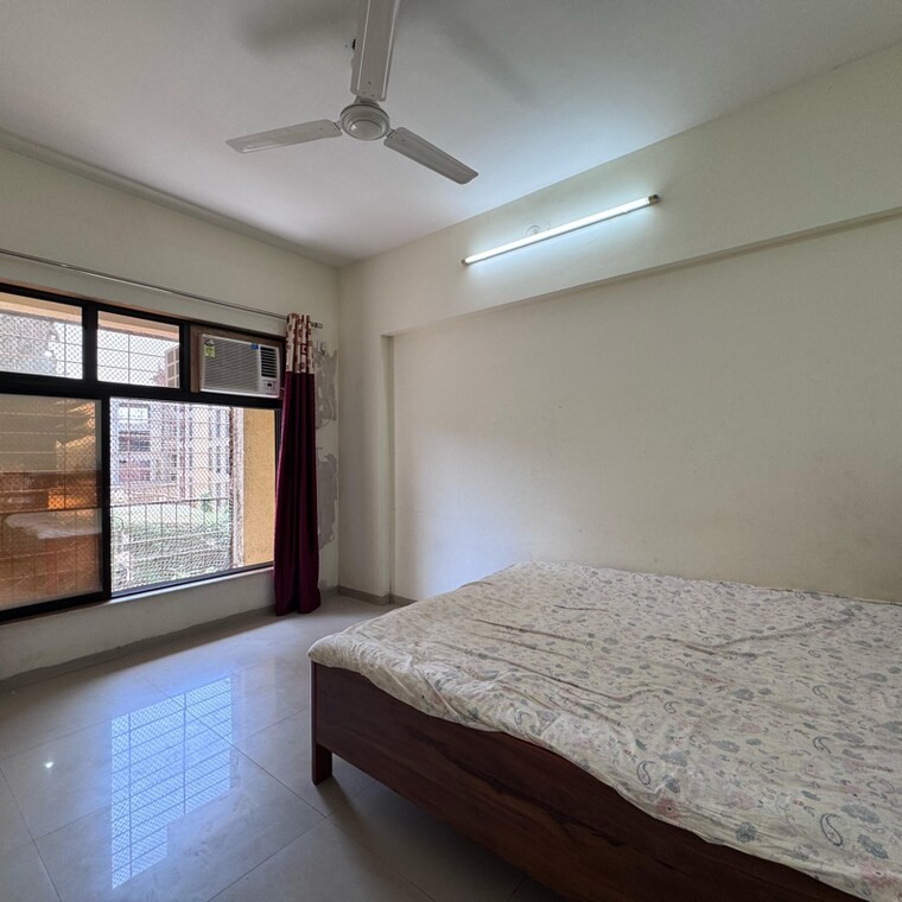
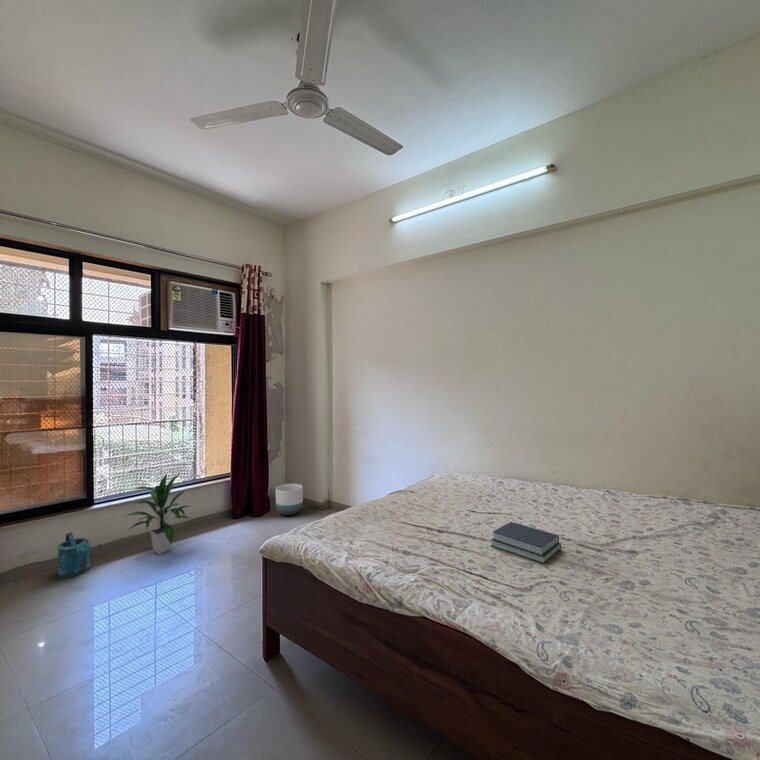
+ indoor plant [123,472,192,555]
+ planter [275,483,304,516]
+ book [490,521,562,564]
+ watering can [56,532,92,578]
